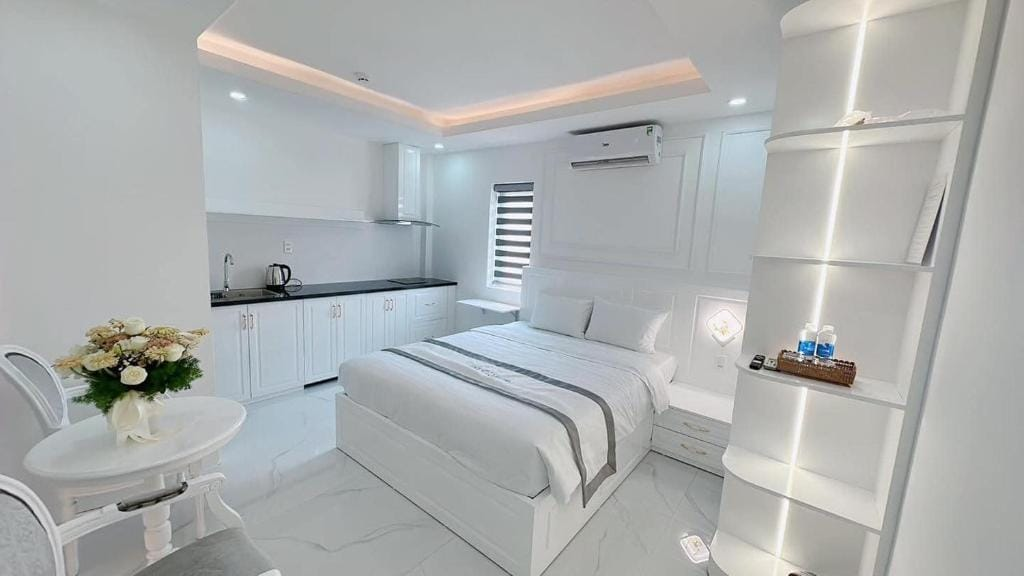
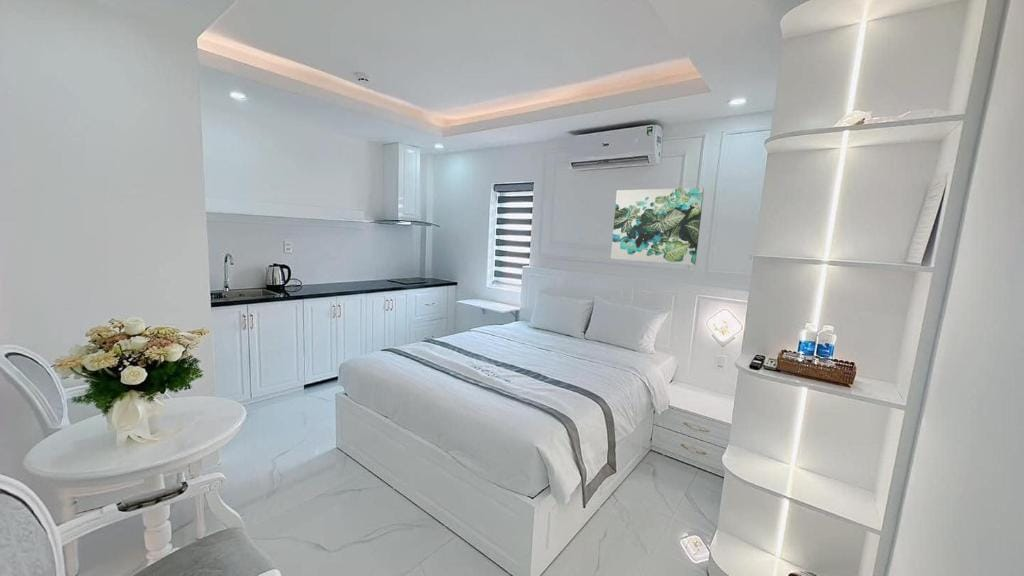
+ wall art [610,187,705,266]
